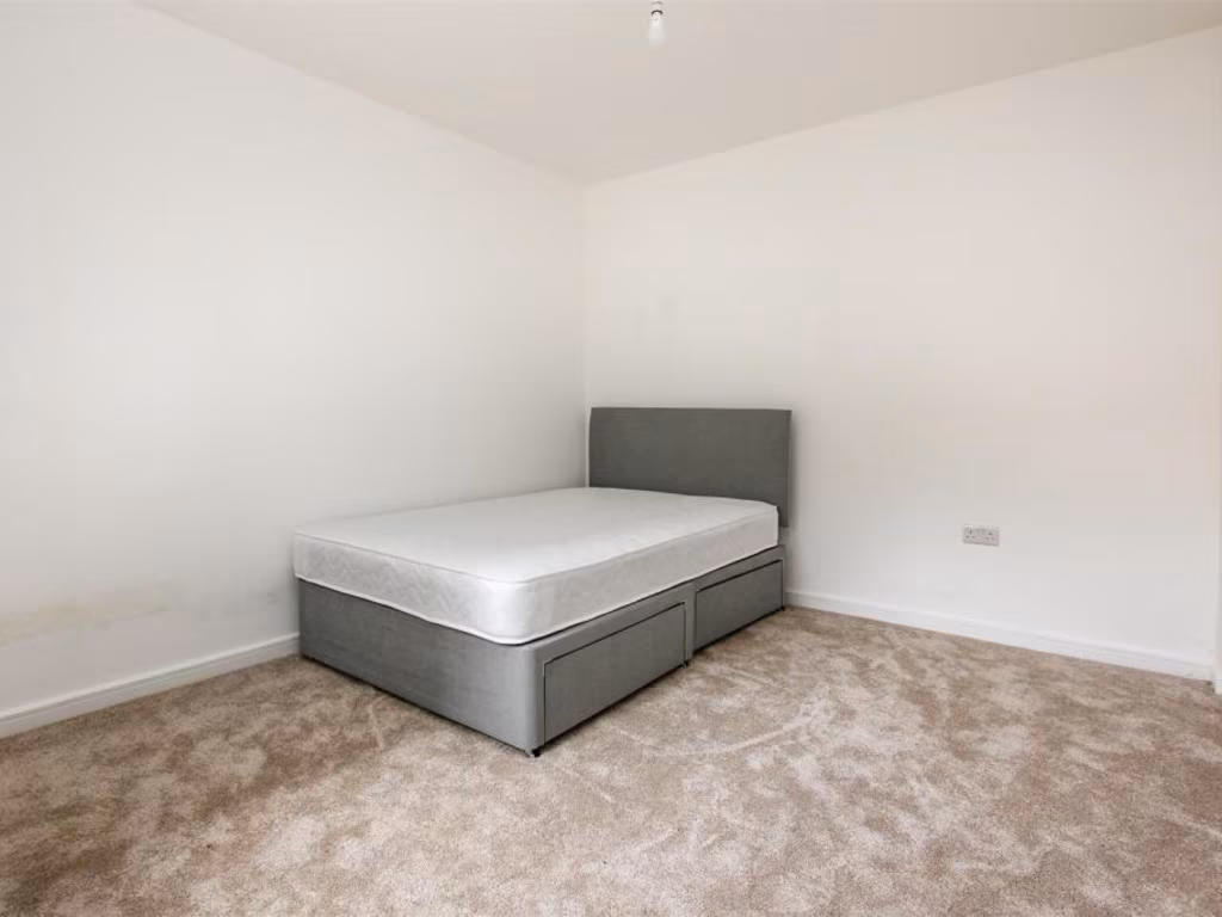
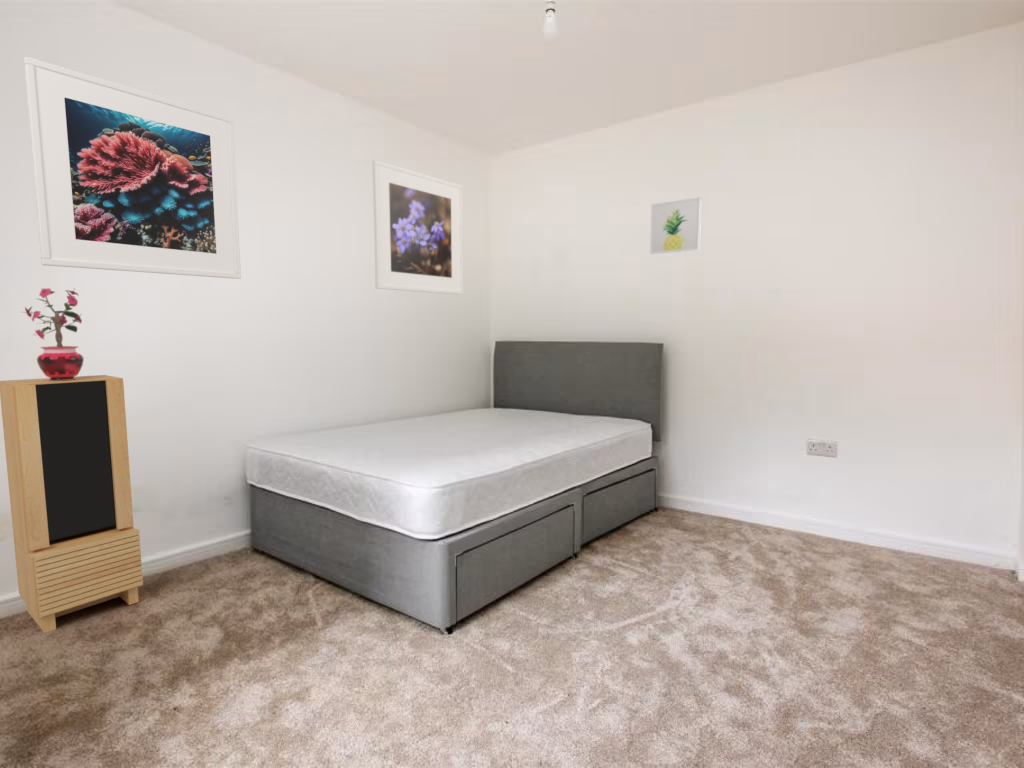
+ storage cabinet [0,374,144,634]
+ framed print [23,56,242,280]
+ potted plant [21,287,85,381]
+ wall art [649,196,702,255]
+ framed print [372,159,464,295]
